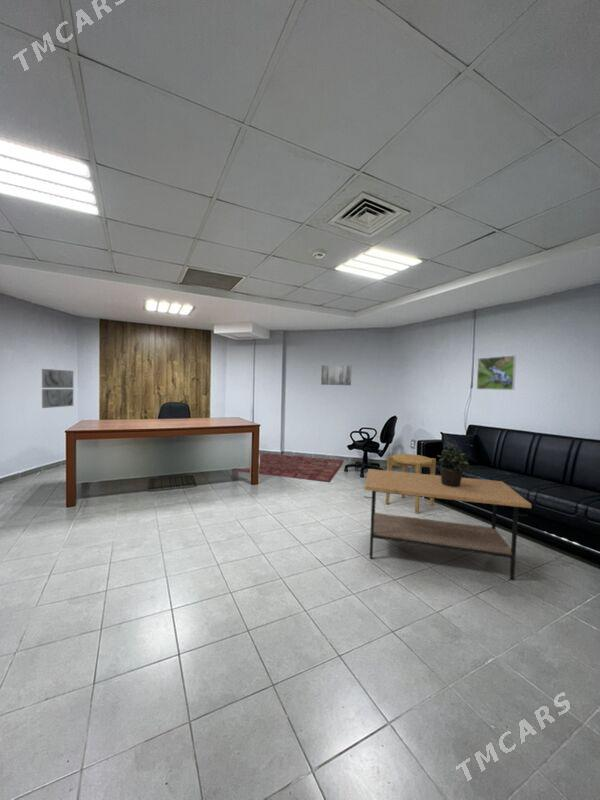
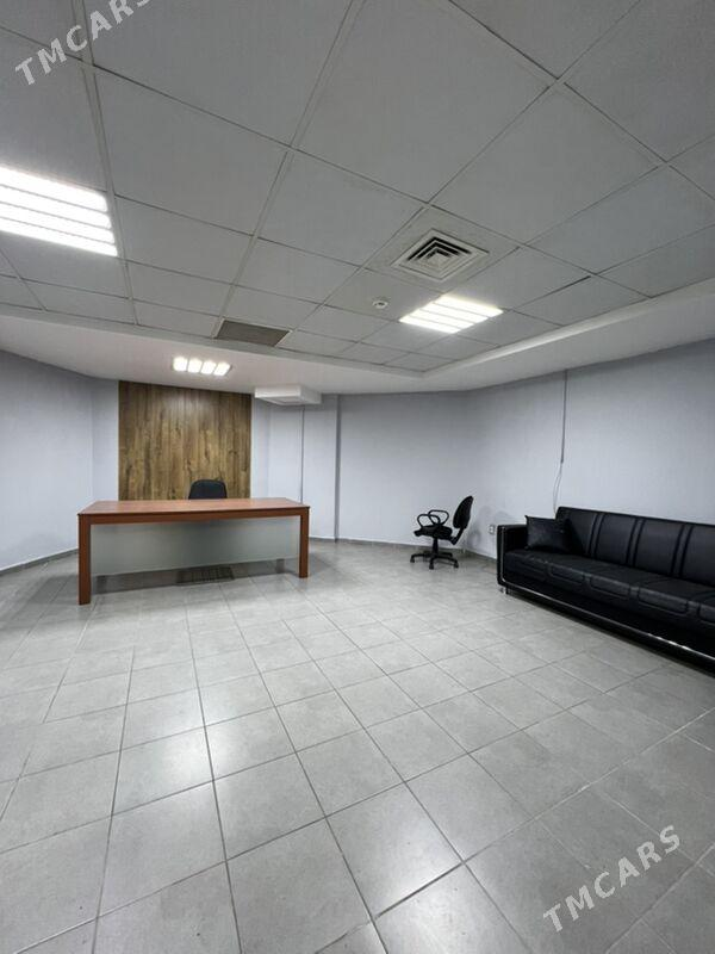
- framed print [476,354,517,391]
- coffee table [364,468,532,582]
- wall art [41,368,74,409]
- side table [385,452,437,515]
- wall art [320,365,353,386]
- potted plant [436,443,470,487]
- rug [229,452,345,483]
